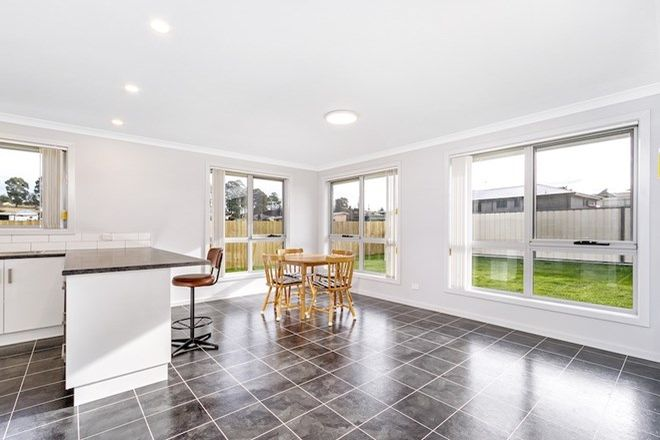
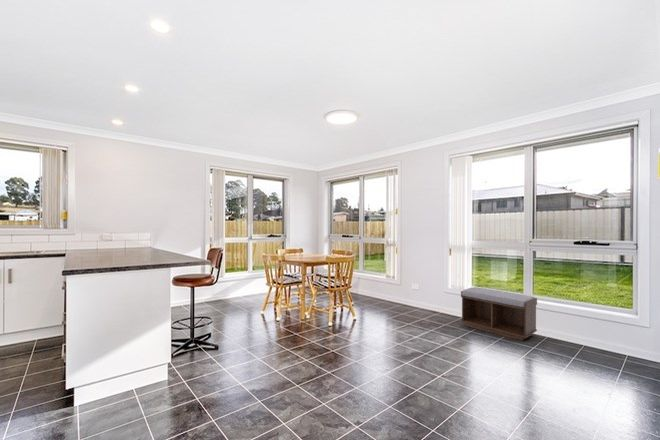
+ bench [460,286,538,341]
